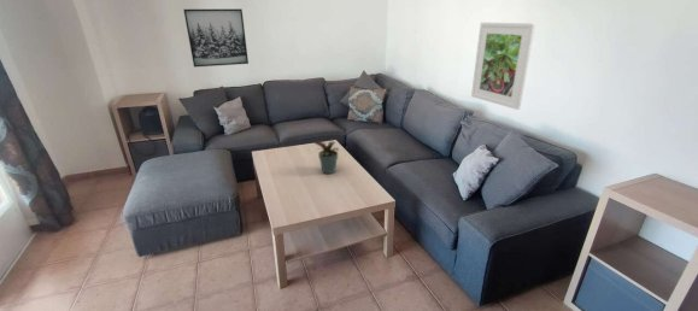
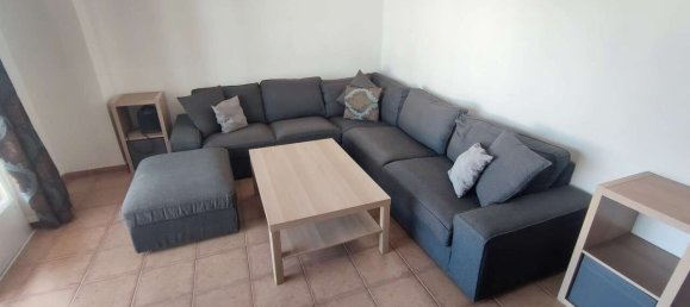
- potted plant [313,136,340,175]
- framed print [470,22,536,111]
- wall art [182,7,250,69]
